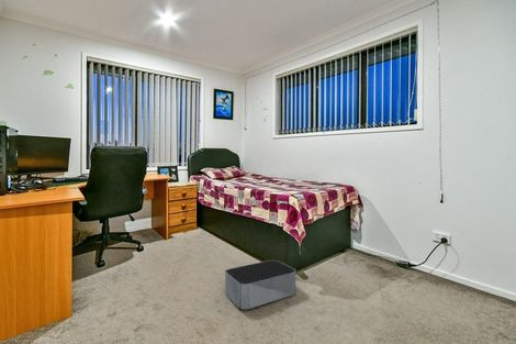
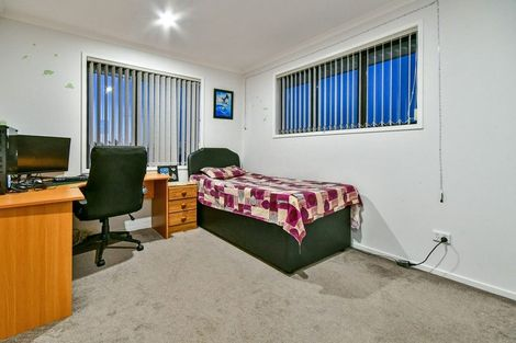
- storage bin [224,259,296,310]
